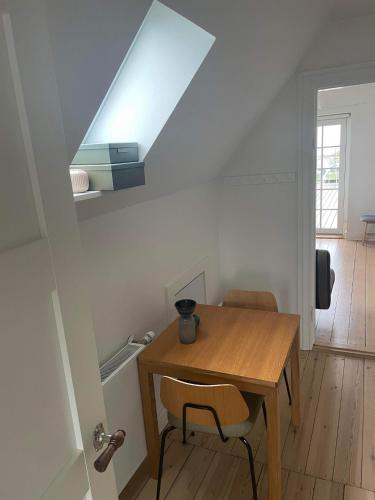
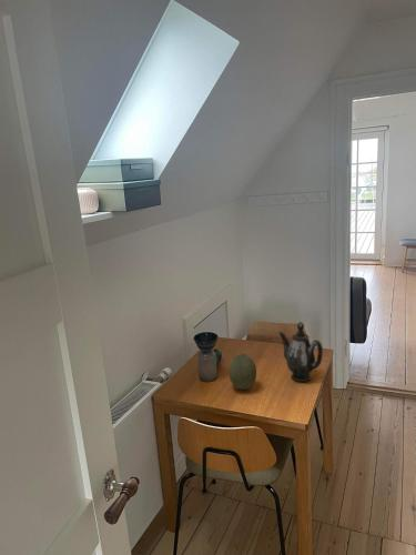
+ fruit [229,352,257,391]
+ teapot [277,321,324,383]
